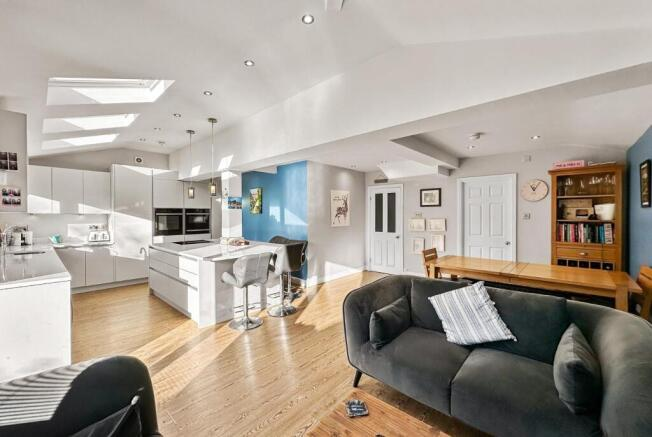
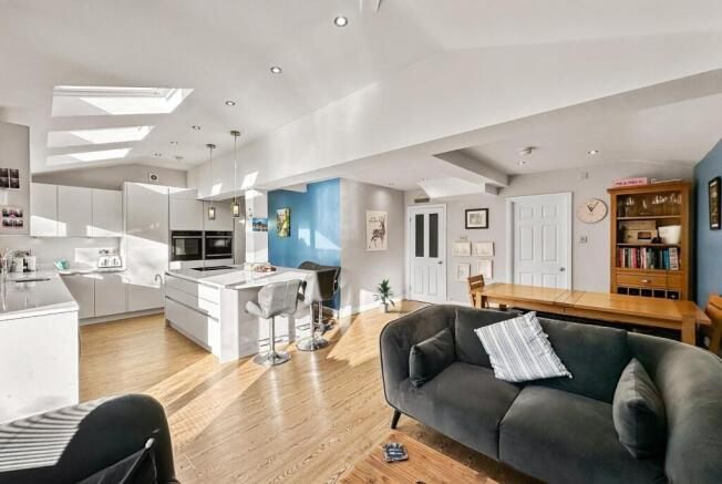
+ indoor plant [372,278,395,313]
